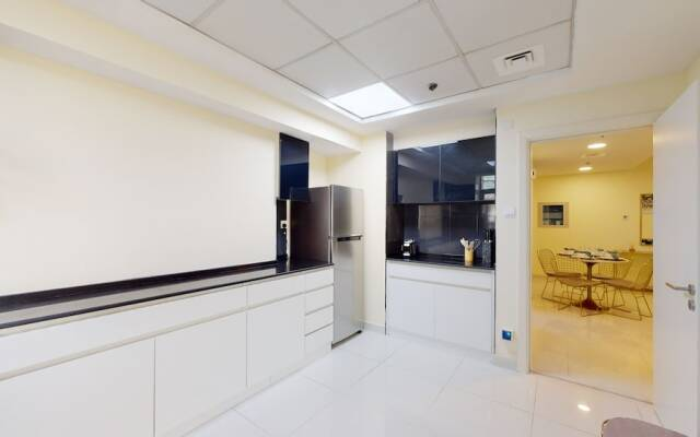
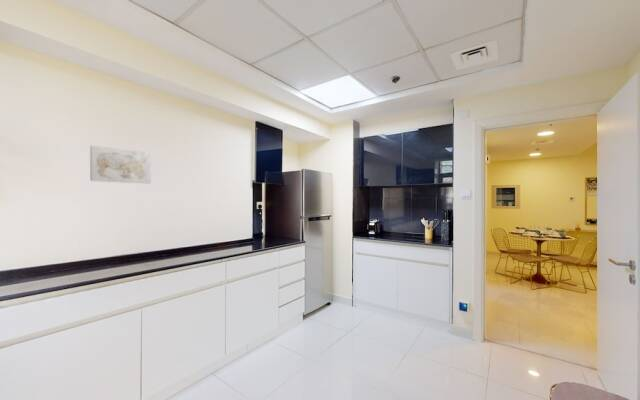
+ wall art [89,144,152,184]
